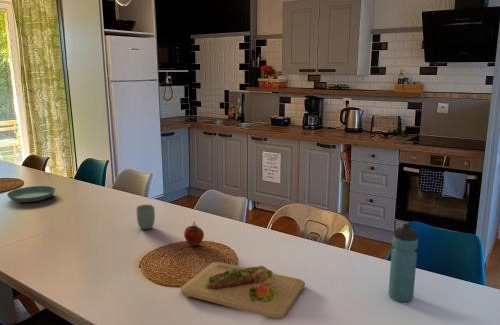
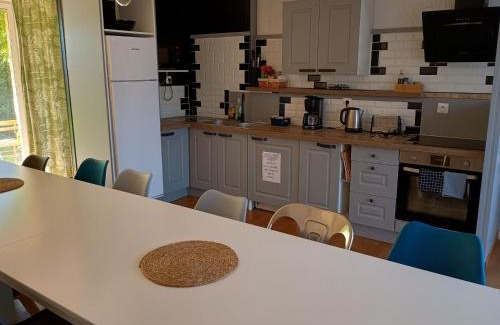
- cup [135,204,156,230]
- water bottle [388,223,419,303]
- cutting board [179,261,306,319]
- fruit [183,221,205,247]
- saucer [6,185,56,203]
